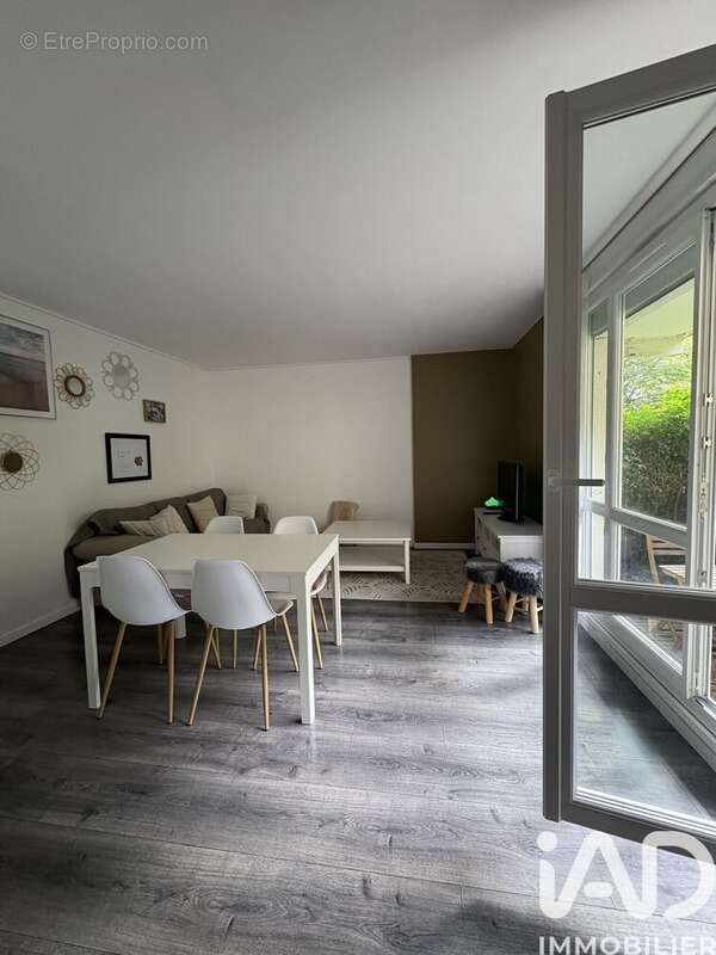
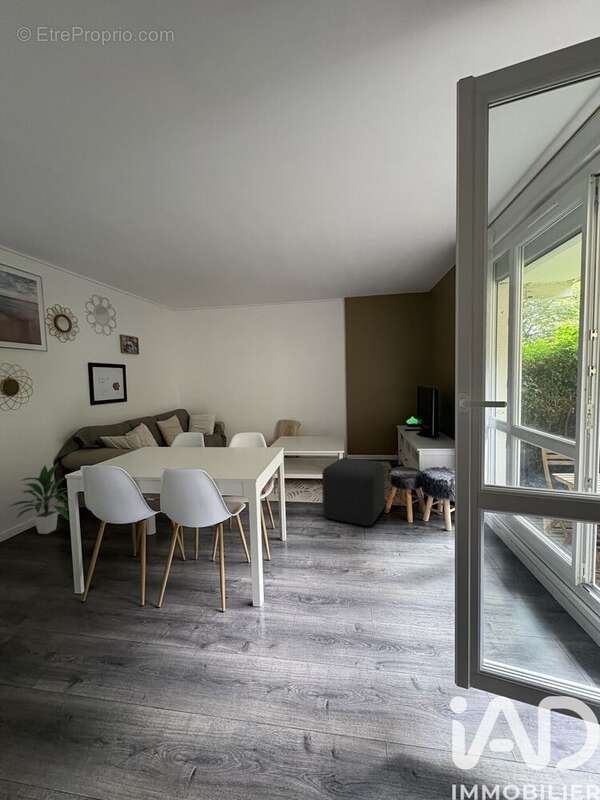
+ indoor plant [6,461,69,535]
+ cube [321,457,386,527]
